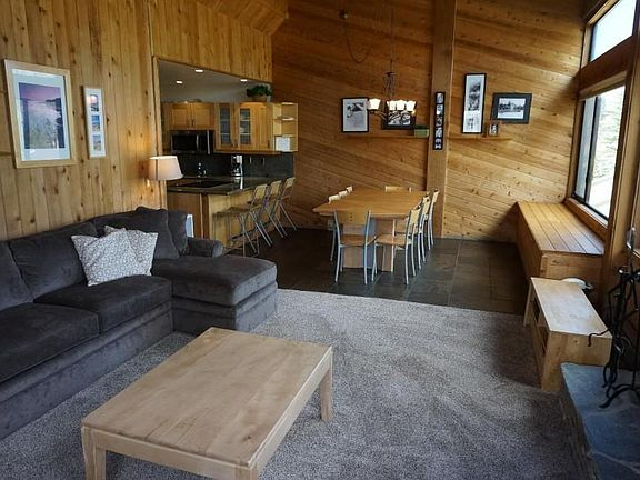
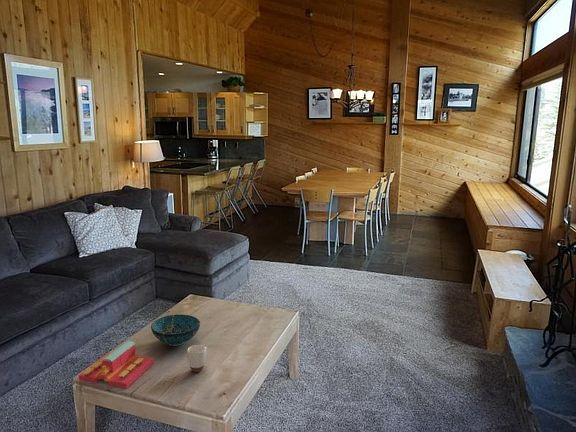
+ decorative bowl [150,314,201,347]
+ book [78,340,155,389]
+ mug [186,344,209,373]
